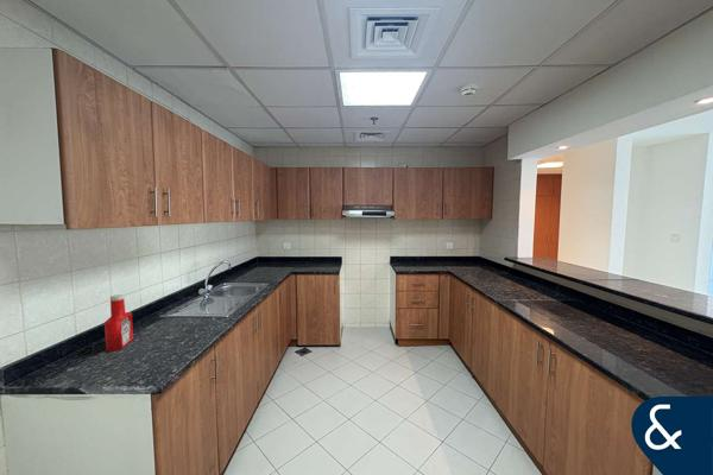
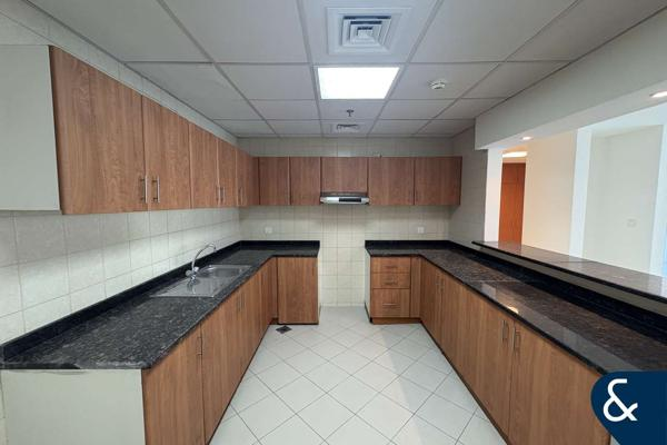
- soap bottle [103,293,134,353]
